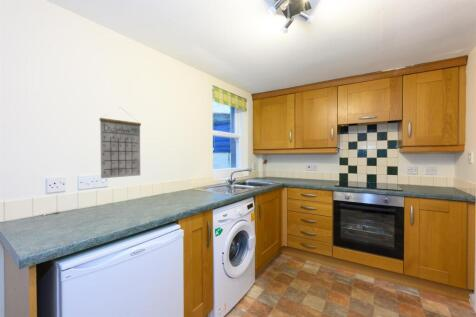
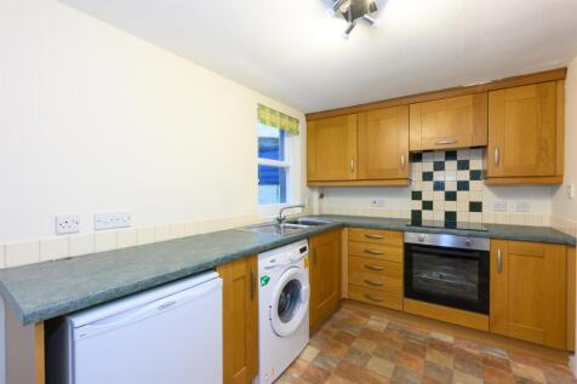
- calendar [99,106,142,179]
